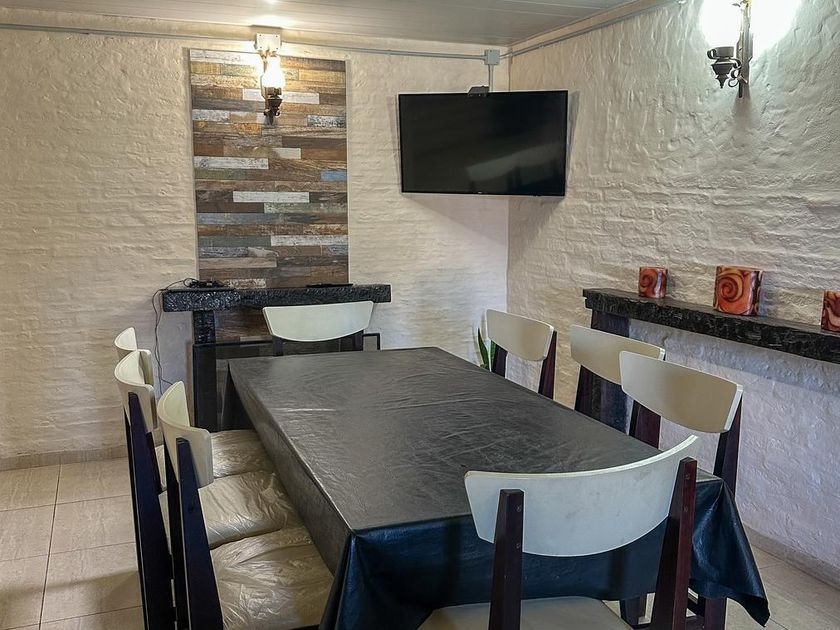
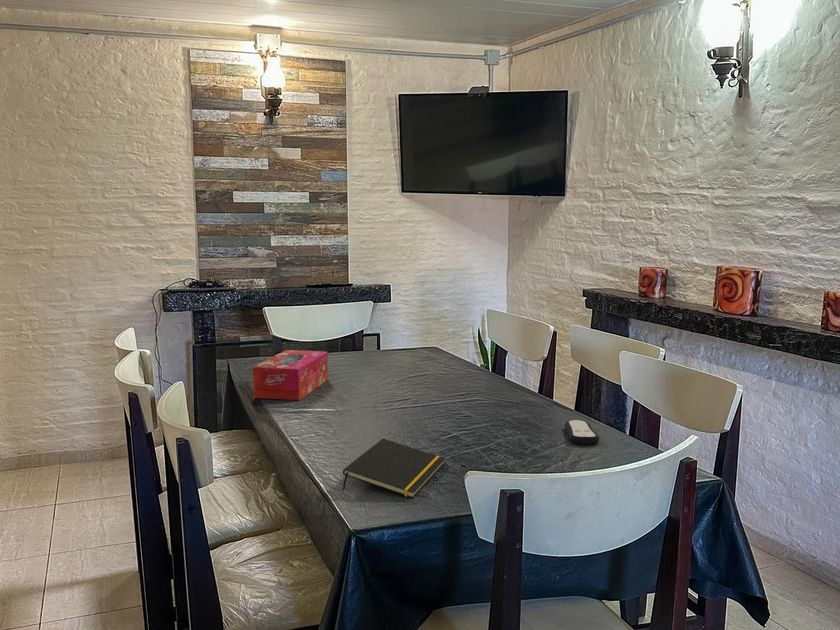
+ tissue box [252,349,329,401]
+ remote control [564,419,600,445]
+ notepad [342,438,446,499]
